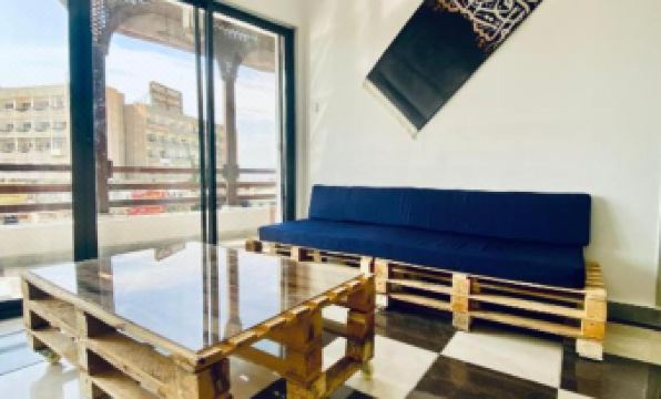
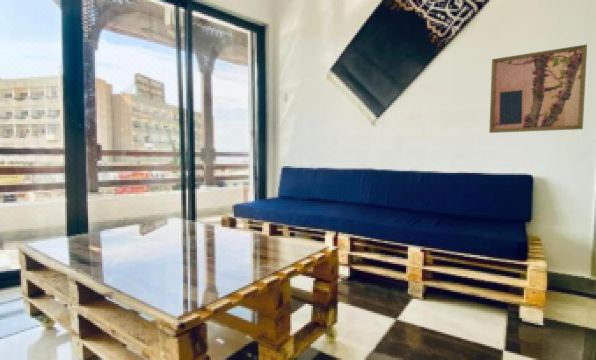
+ wall art [488,43,588,134]
